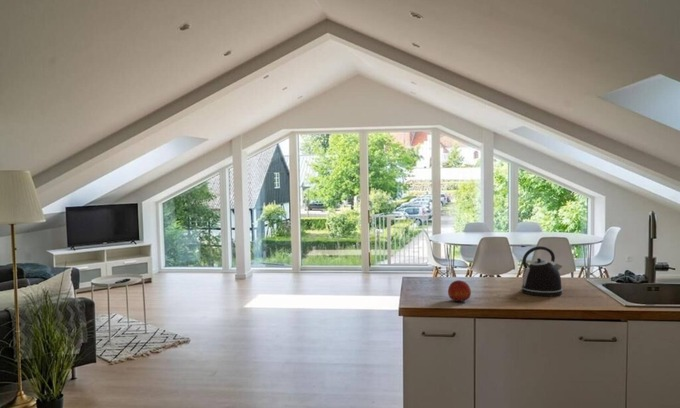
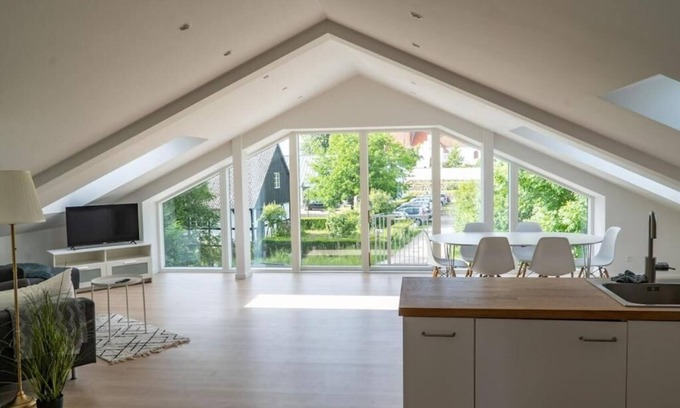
- fruit [447,279,472,303]
- kettle [520,245,564,297]
